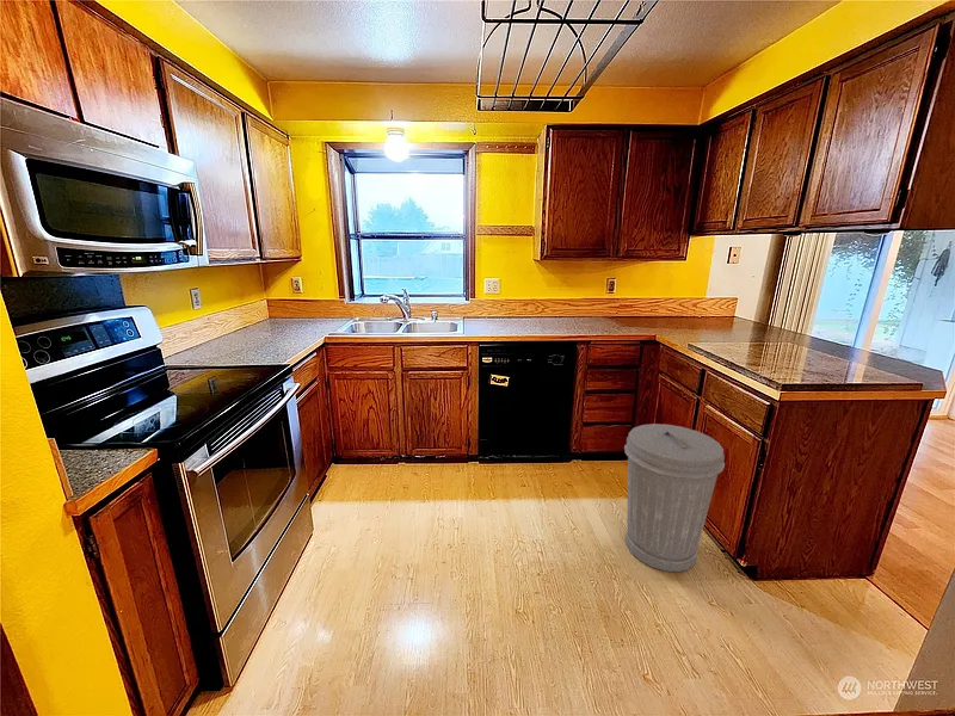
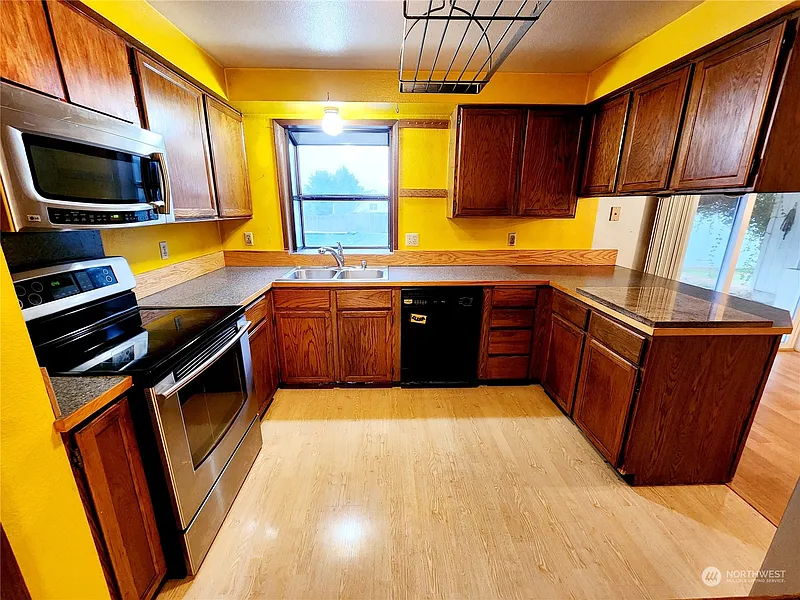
- trash can [623,422,726,573]
